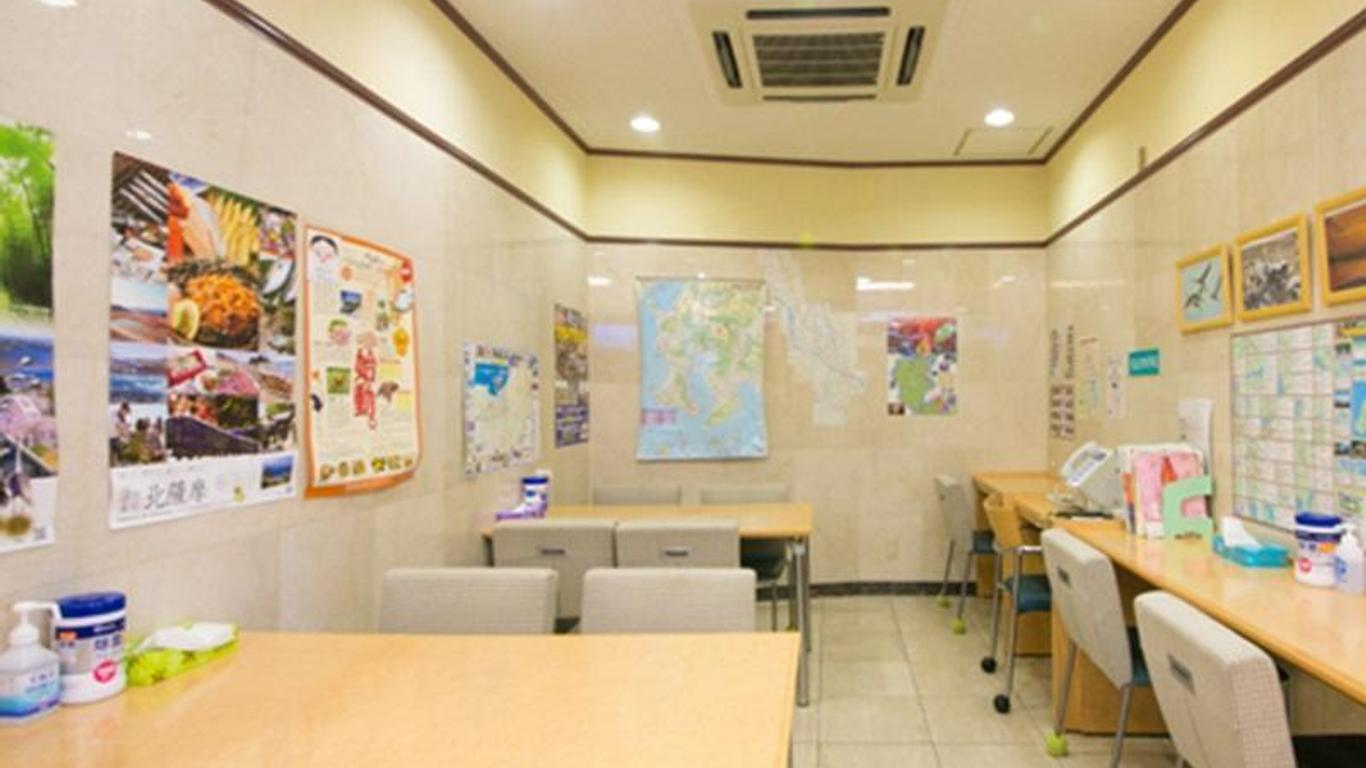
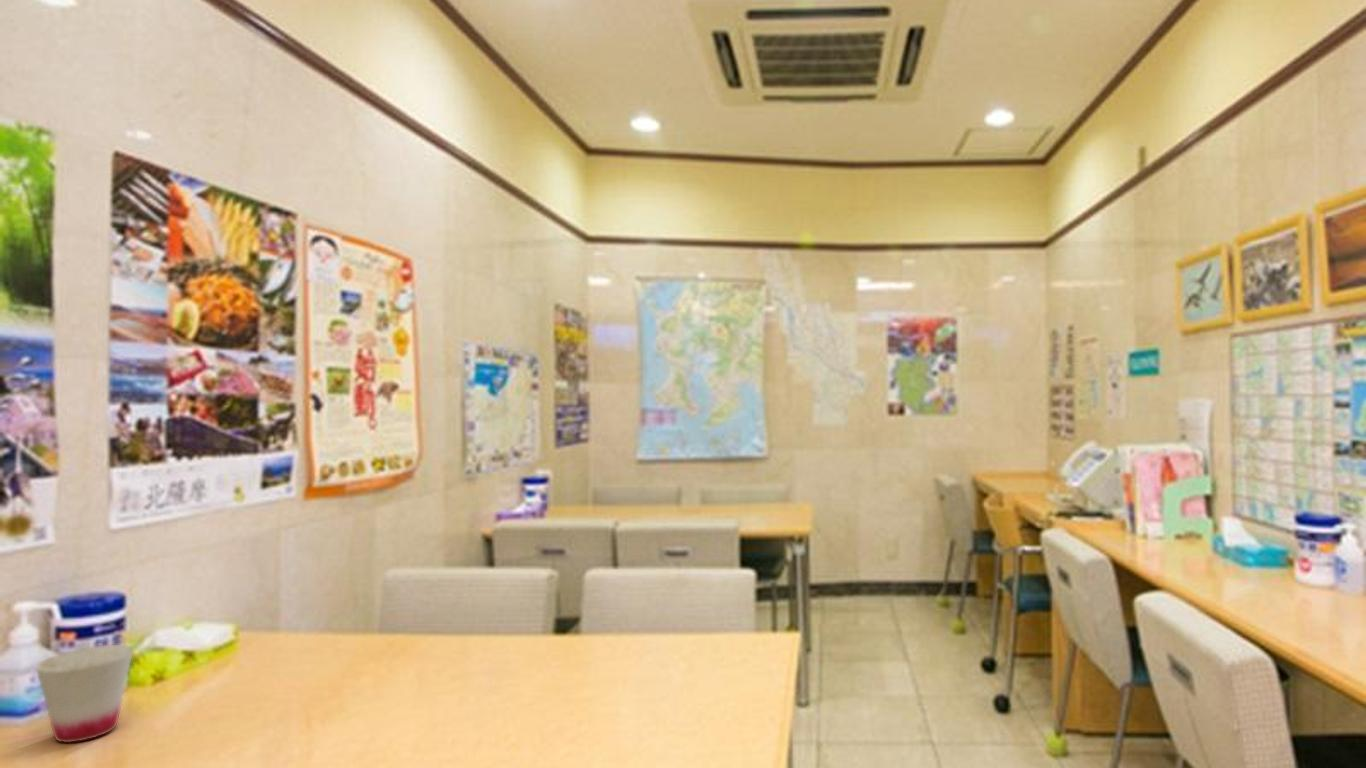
+ cup [35,644,134,744]
